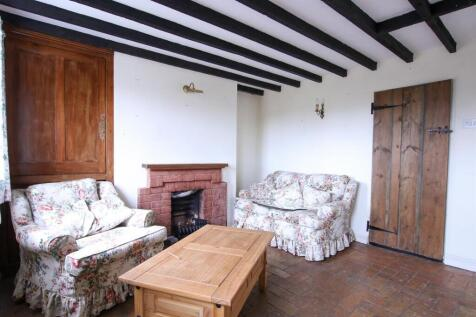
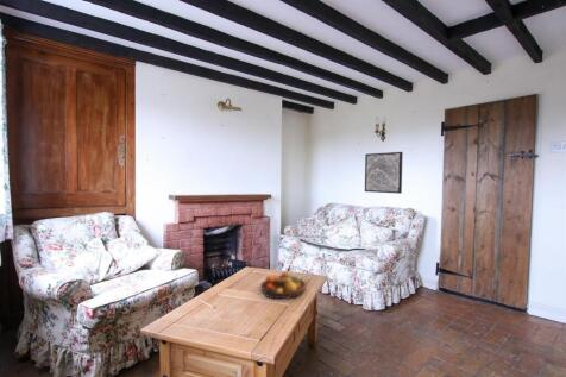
+ fruit bowl [259,271,309,301]
+ wall art [364,151,404,195]
